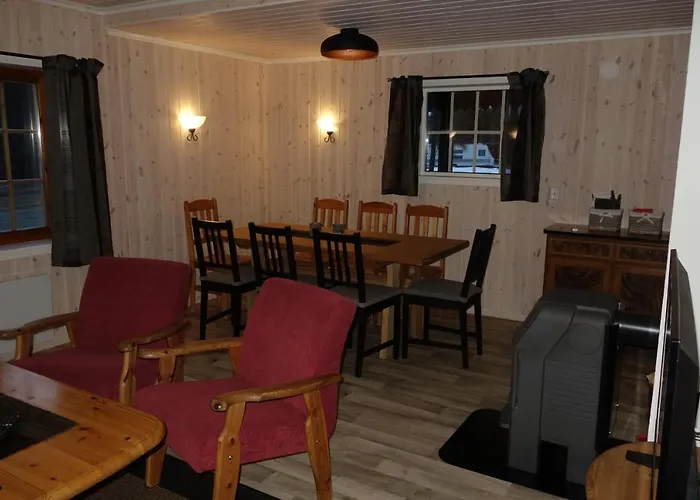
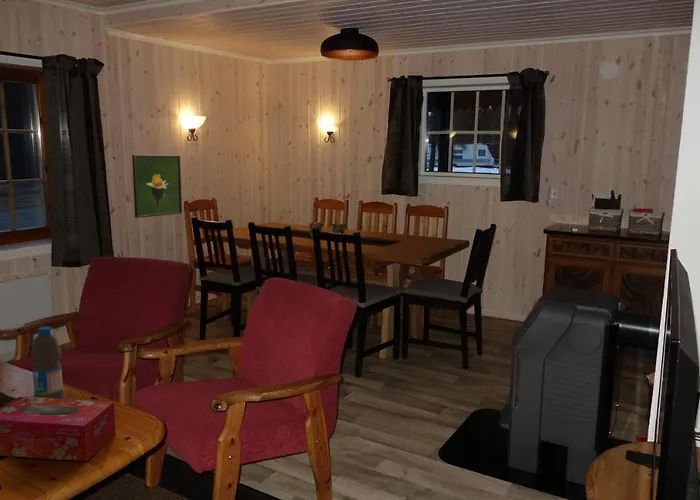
+ water bottle [29,326,65,399]
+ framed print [131,154,183,219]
+ tissue box [0,396,117,462]
